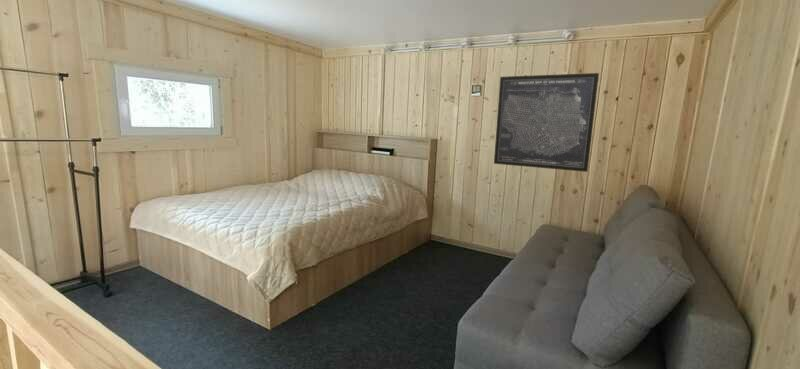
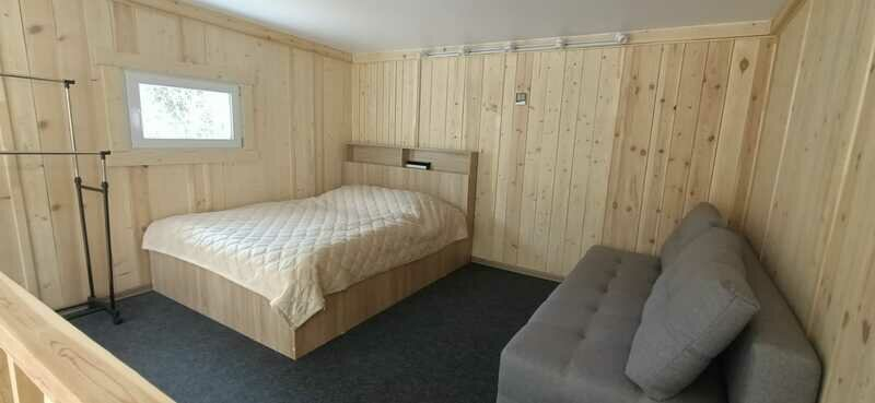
- wall art [493,72,600,173]
